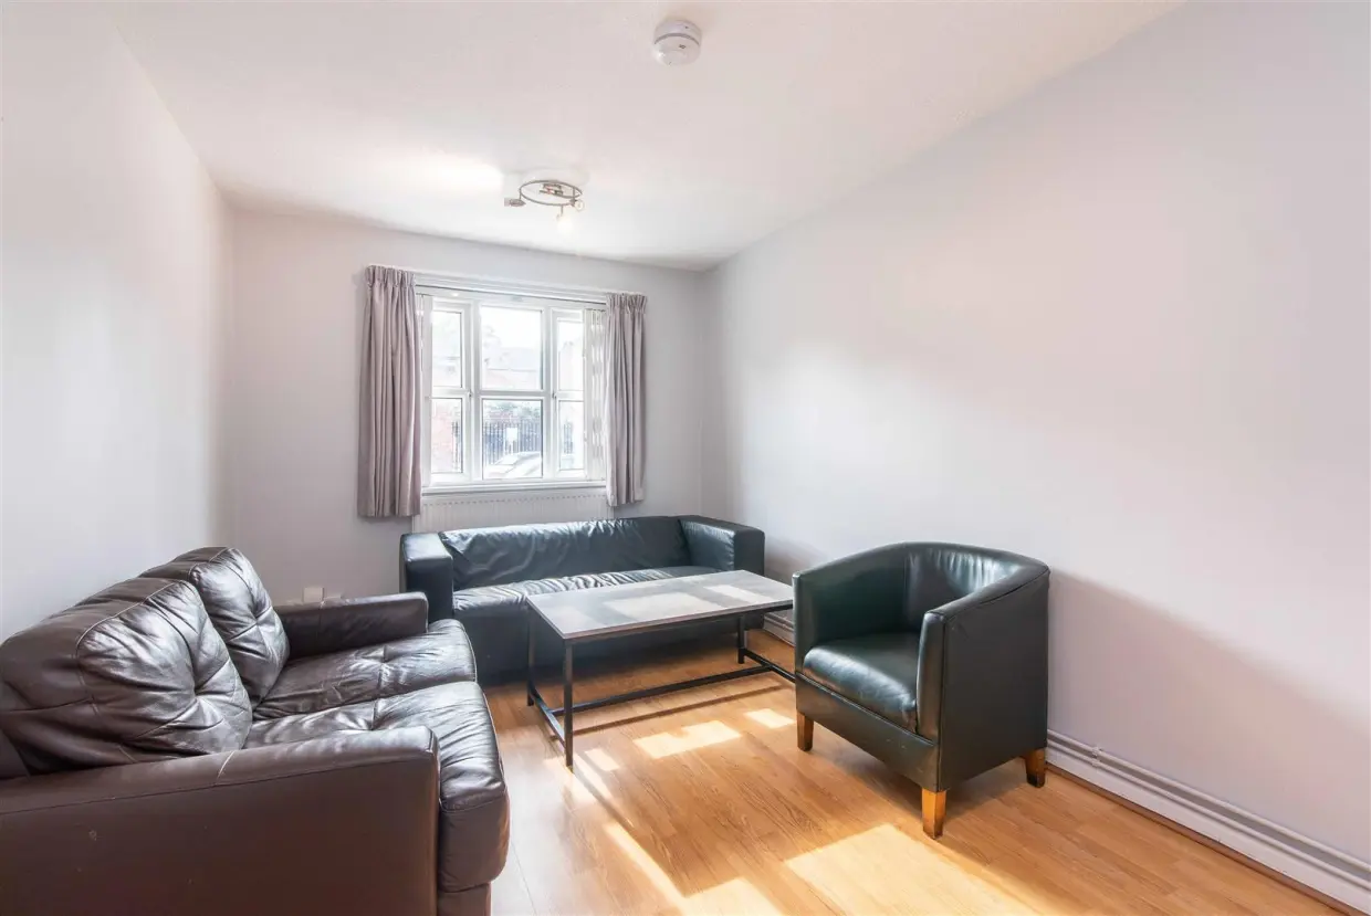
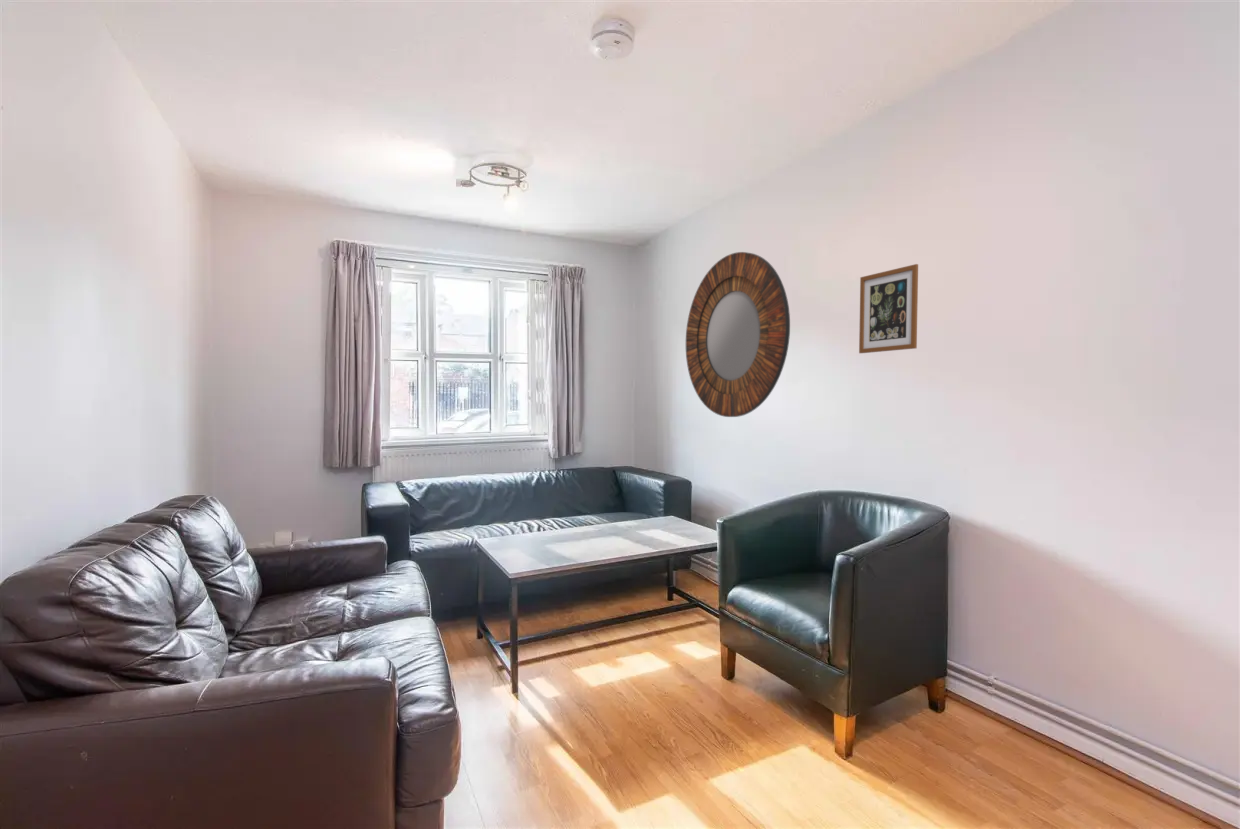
+ wall art [858,263,919,354]
+ home mirror [685,251,791,418]
